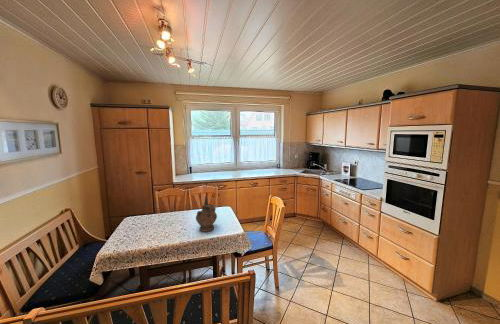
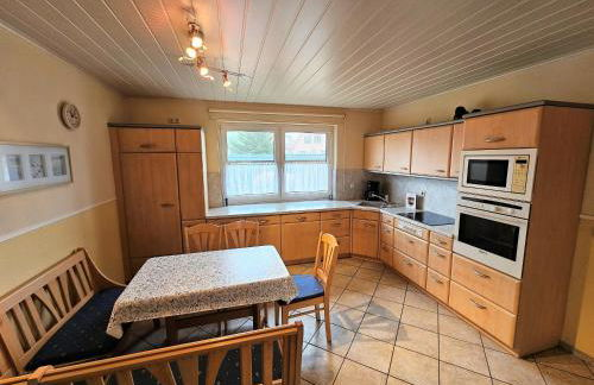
- ceremonial vessel [195,196,218,233]
